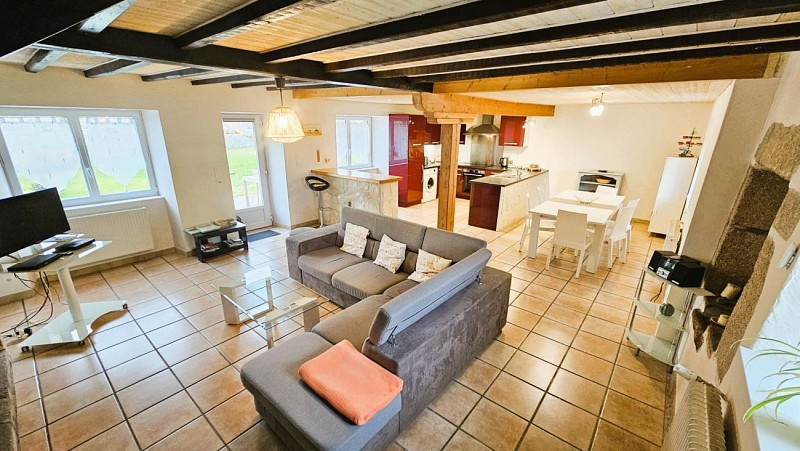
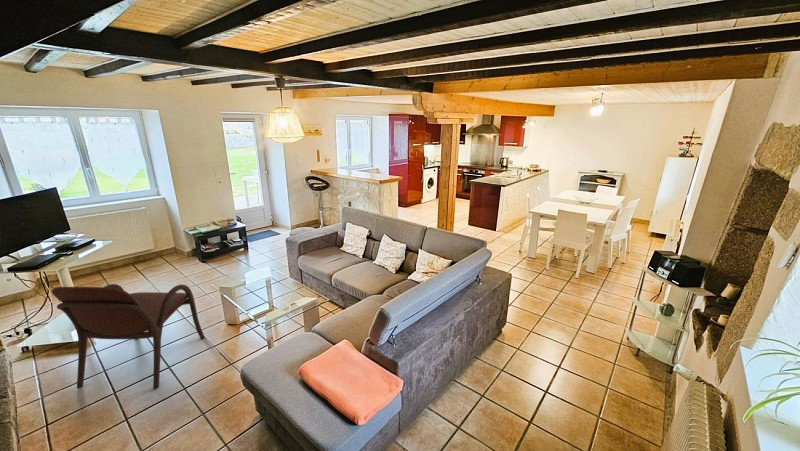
+ armchair [51,283,206,390]
